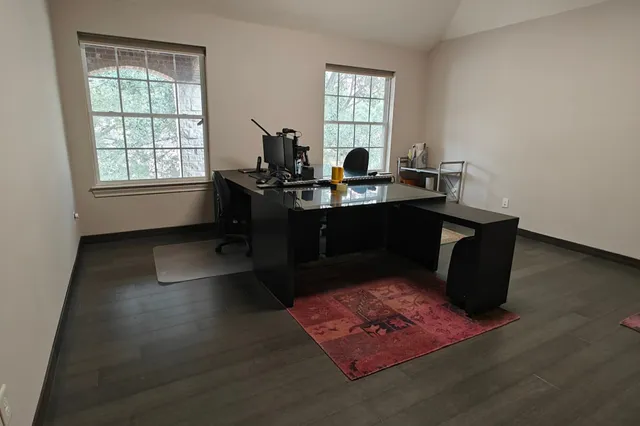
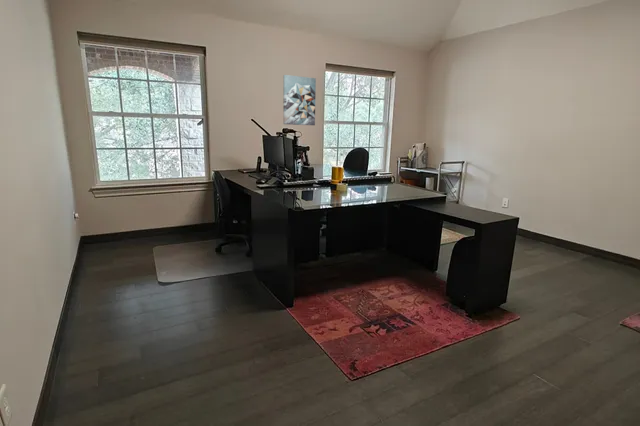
+ wall art [282,74,317,126]
